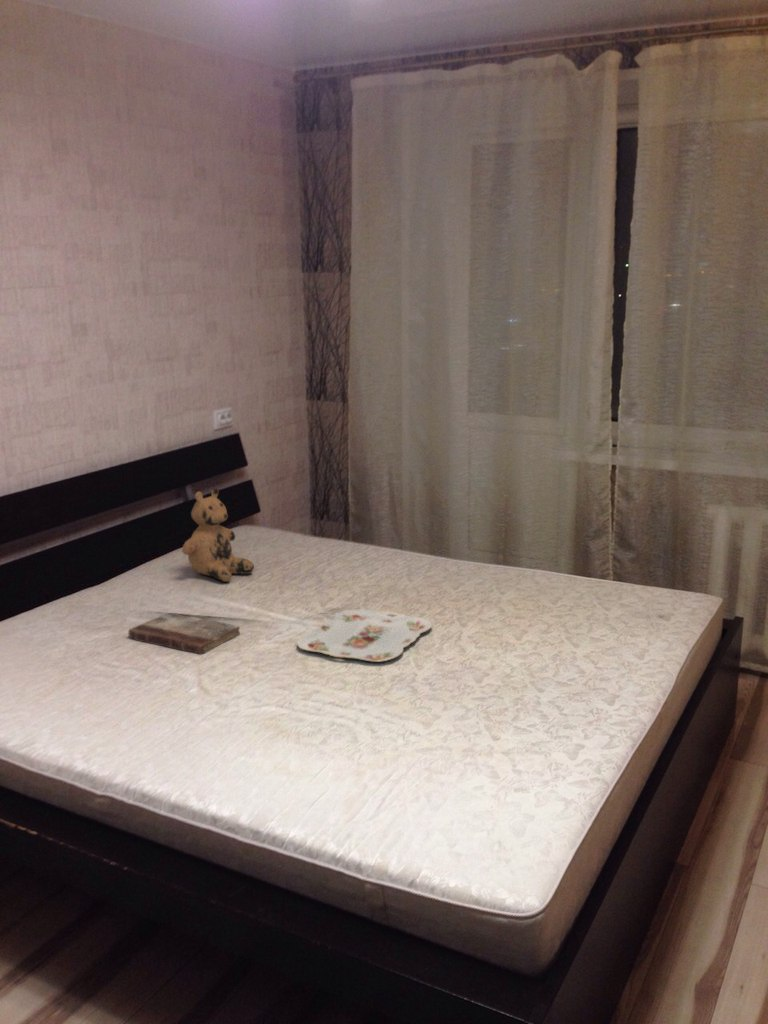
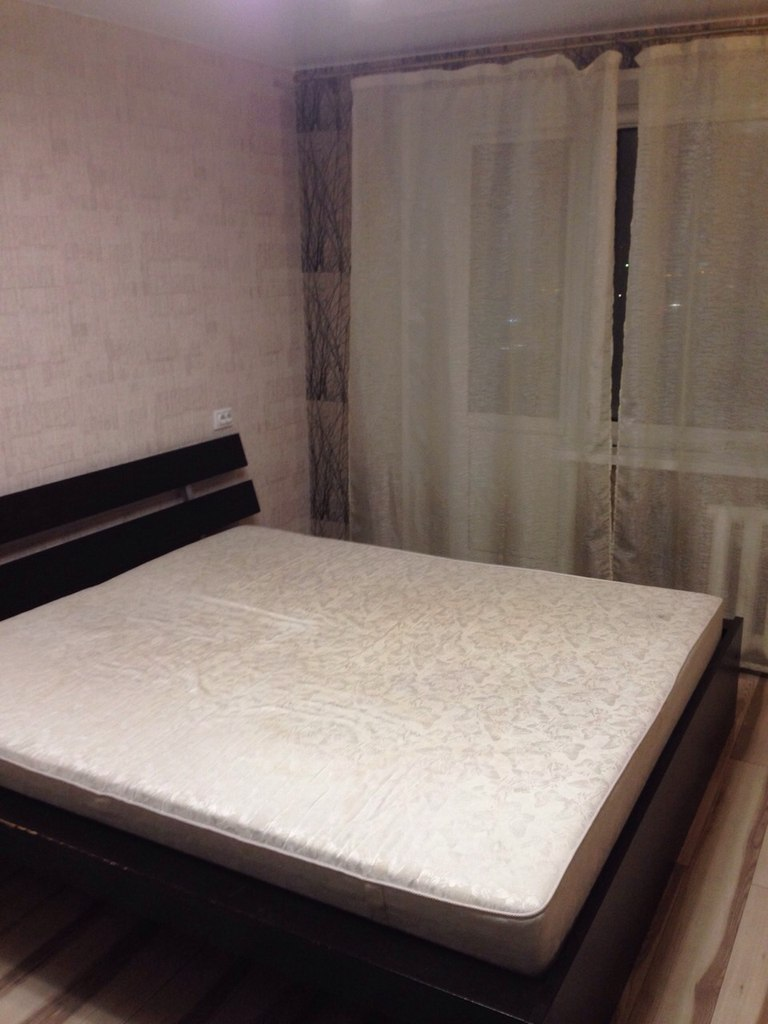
- serving tray [296,609,433,663]
- book [127,612,241,655]
- teddy bear [181,487,255,583]
